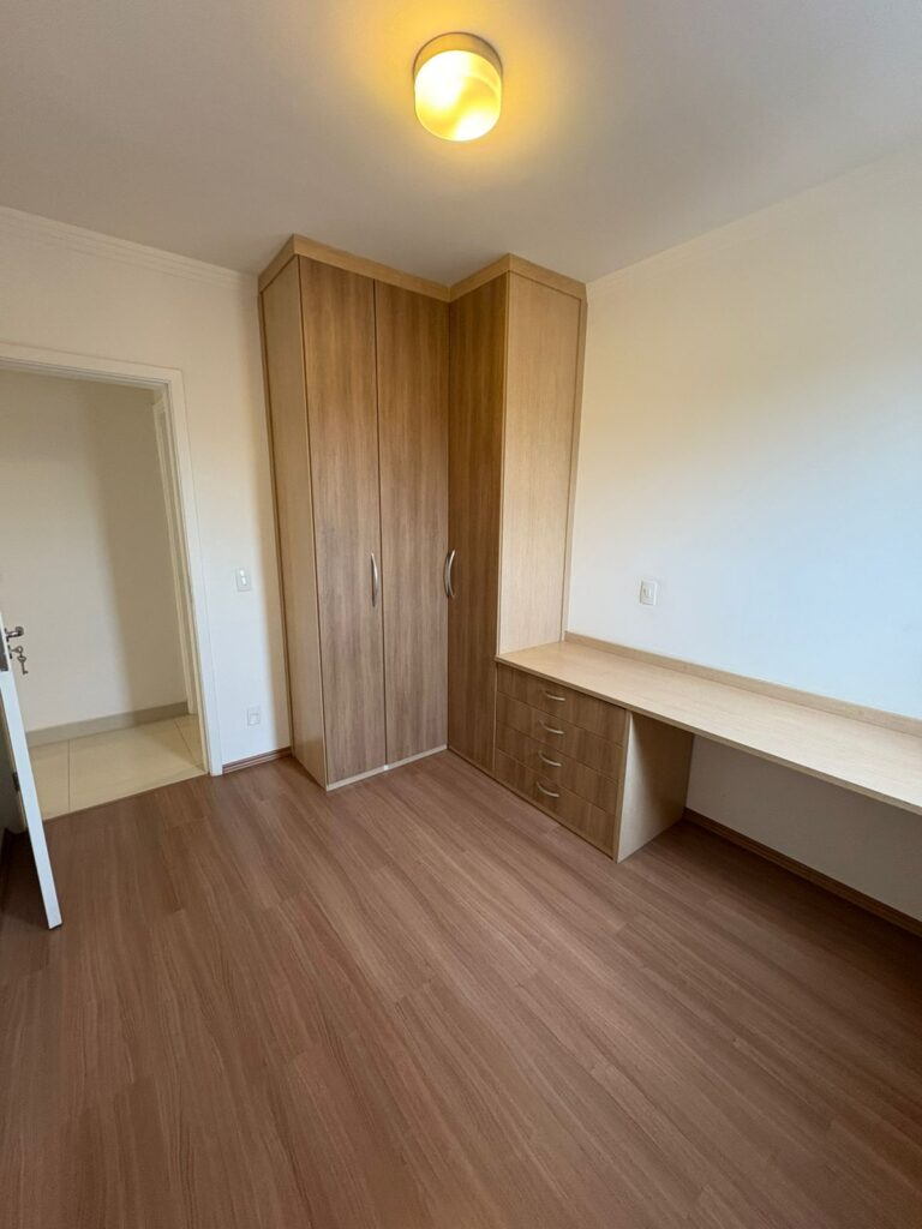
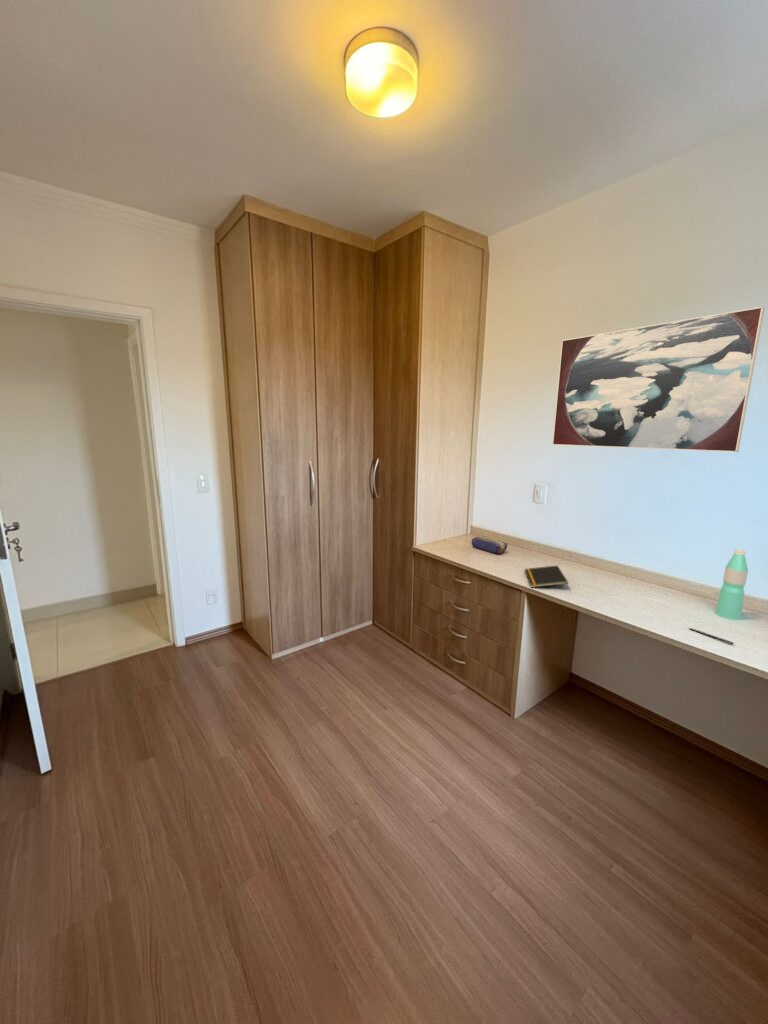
+ notepad [524,564,569,588]
+ pencil case [471,535,508,555]
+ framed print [551,306,765,453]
+ pen [688,627,735,645]
+ water bottle [714,548,749,621]
